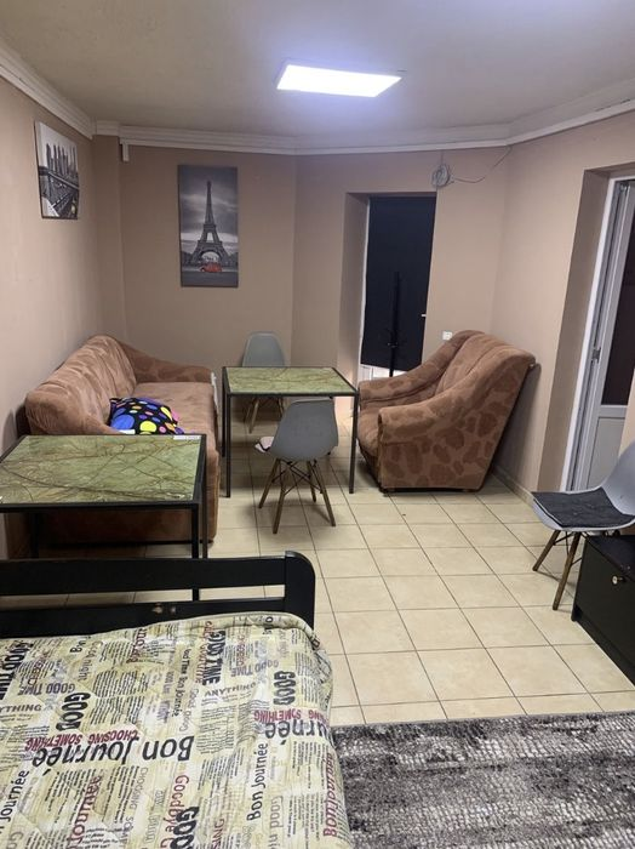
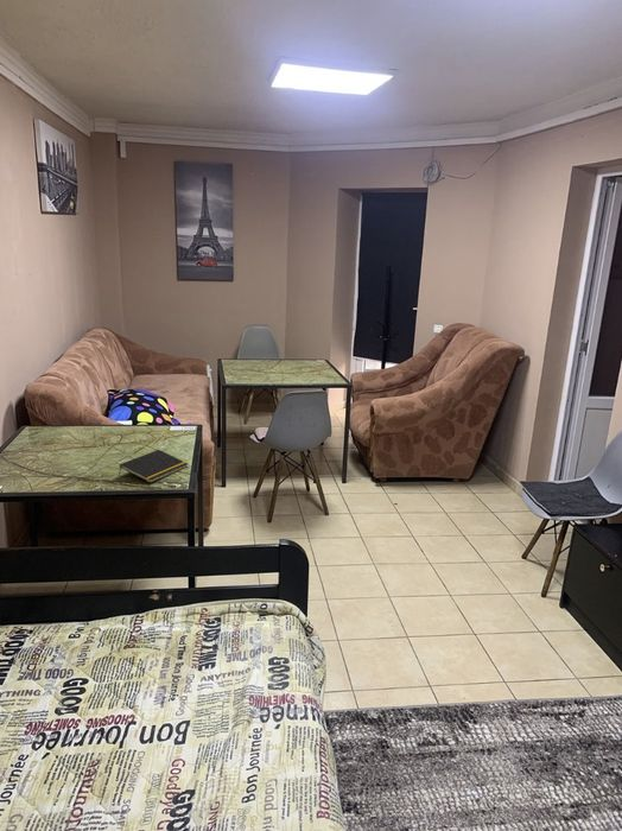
+ notepad [118,449,189,484]
